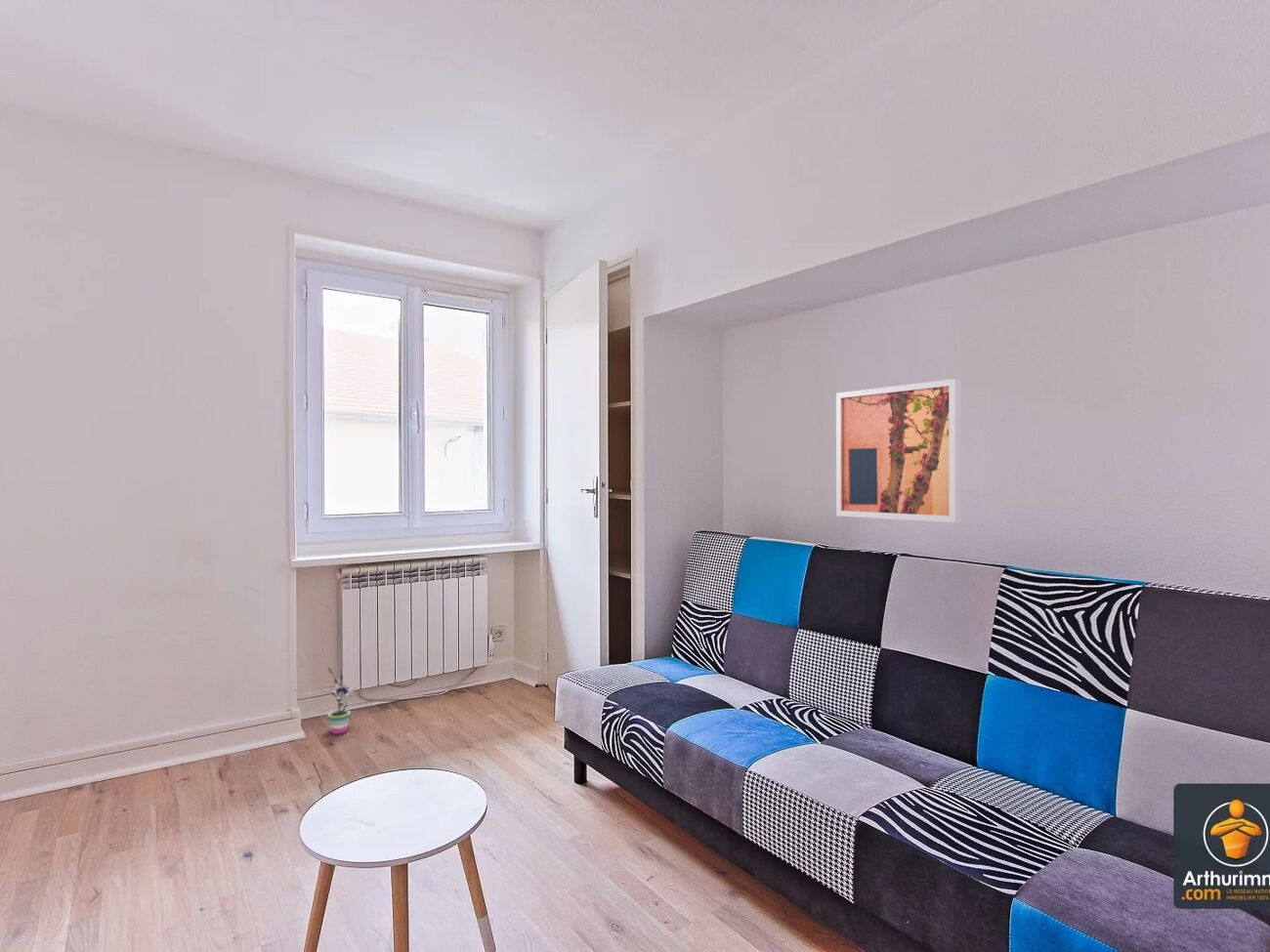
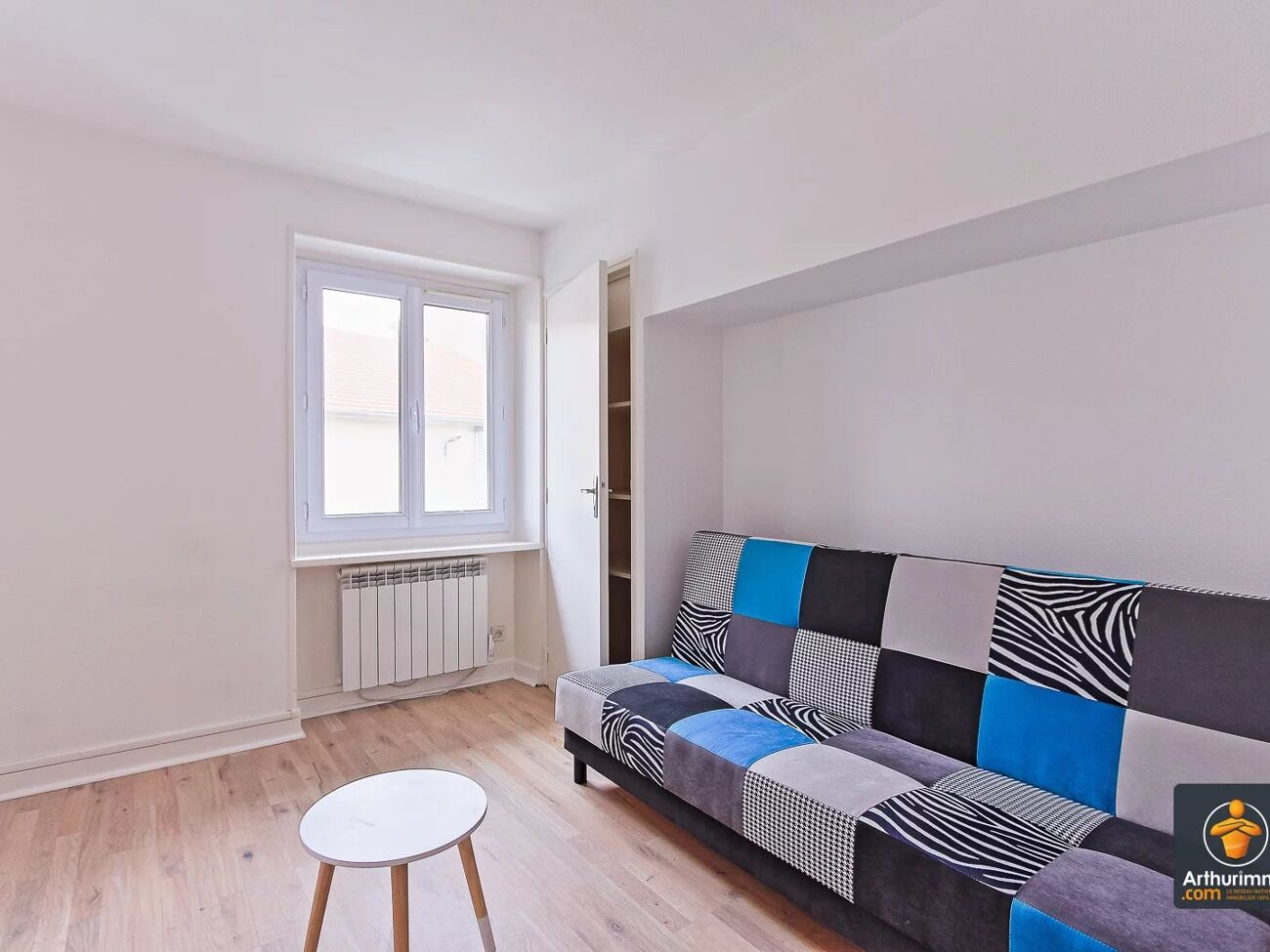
- wall art [835,378,961,523]
- potted plant [327,667,357,735]
